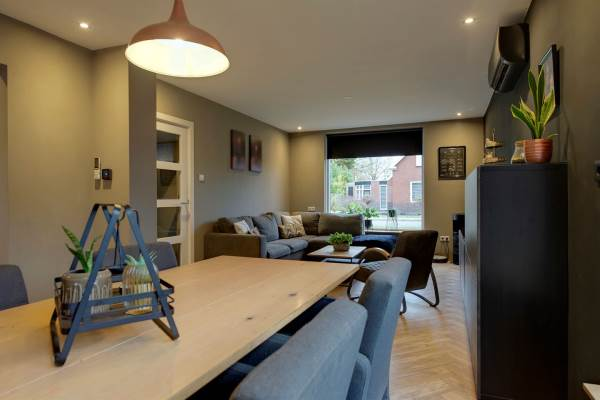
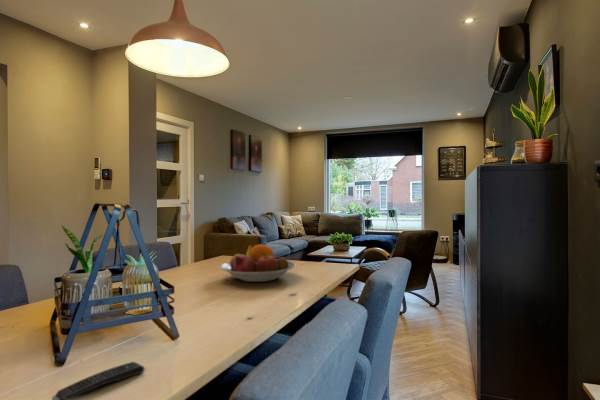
+ fruit bowl [219,243,297,283]
+ remote control [51,361,145,400]
